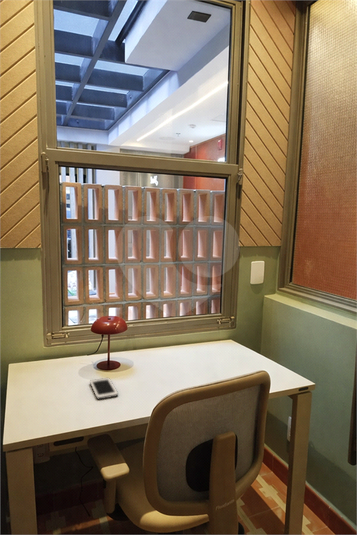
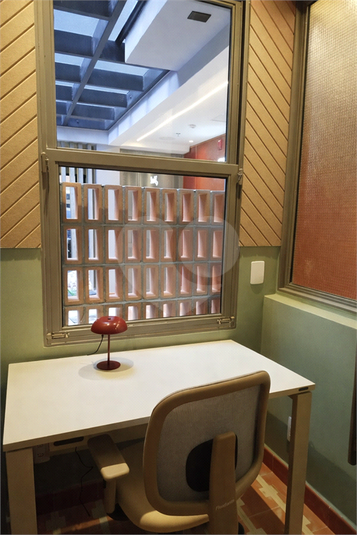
- cell phone [89,377,119,400]
